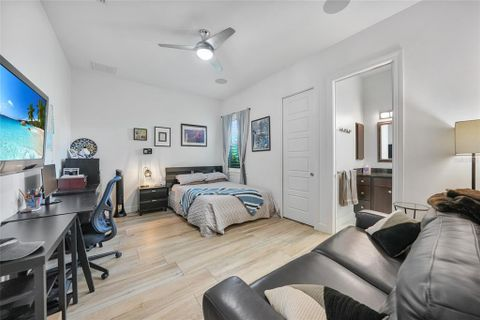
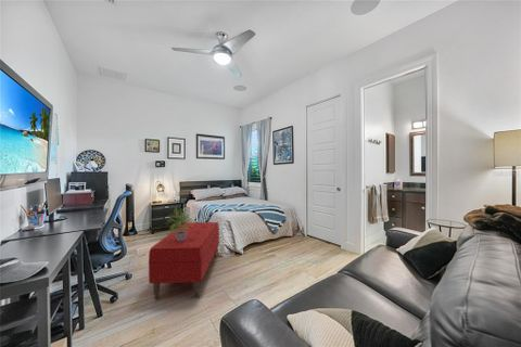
+ bench [148,221,220,299]
+ potted plant [165,208,194,241]
